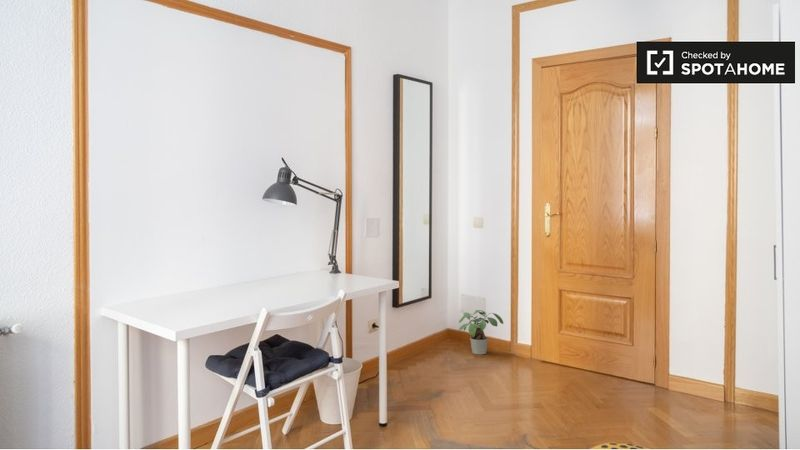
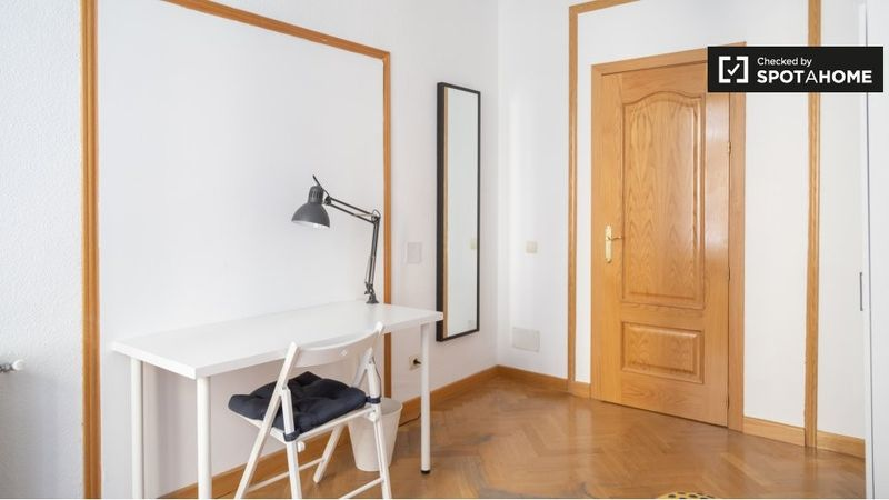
- potted plant [458,309,504,355]
